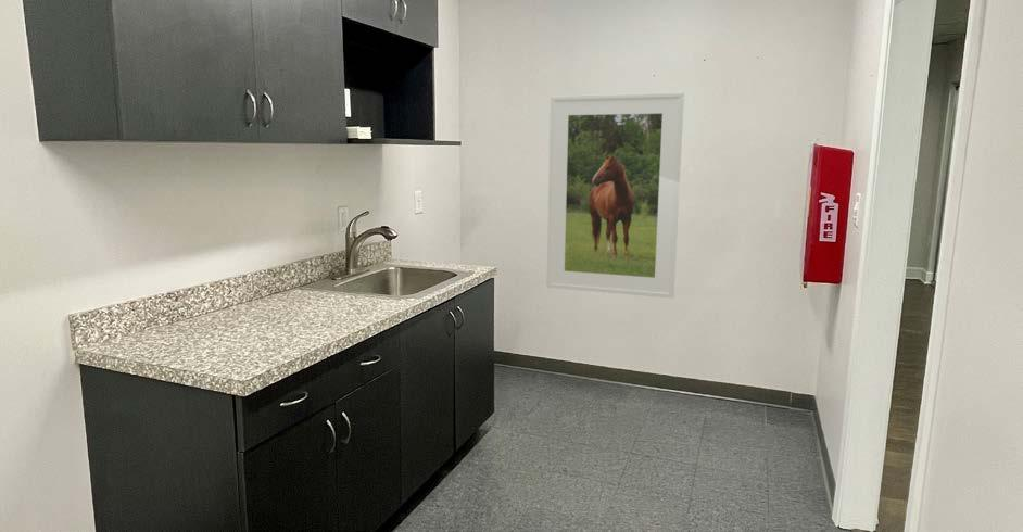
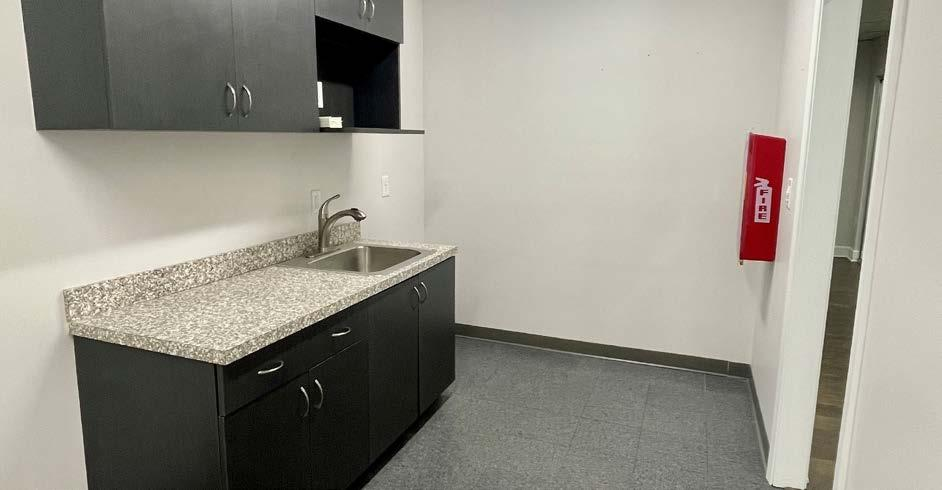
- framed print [545,91,685,300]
